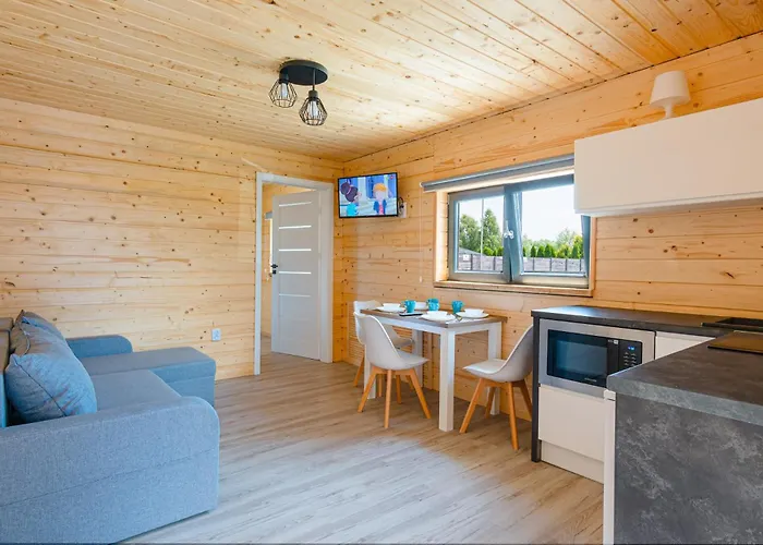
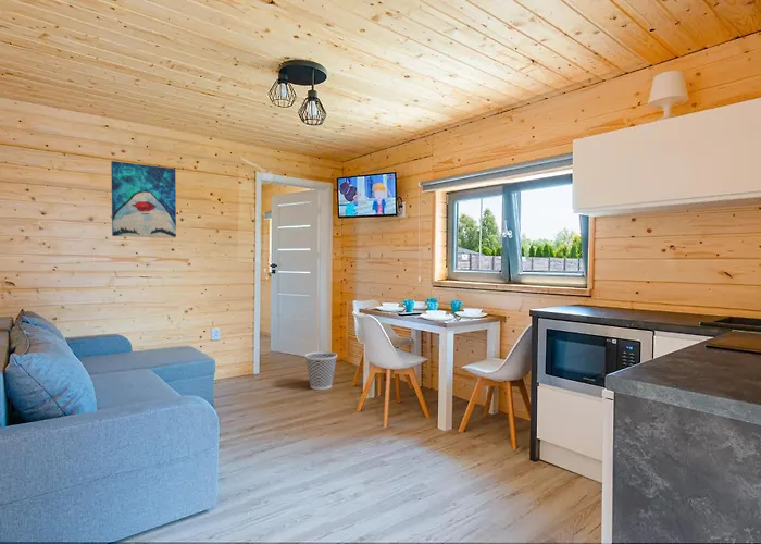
+ wall art [110,160,177,239]
+ wastebasket [303,350,338,391]
